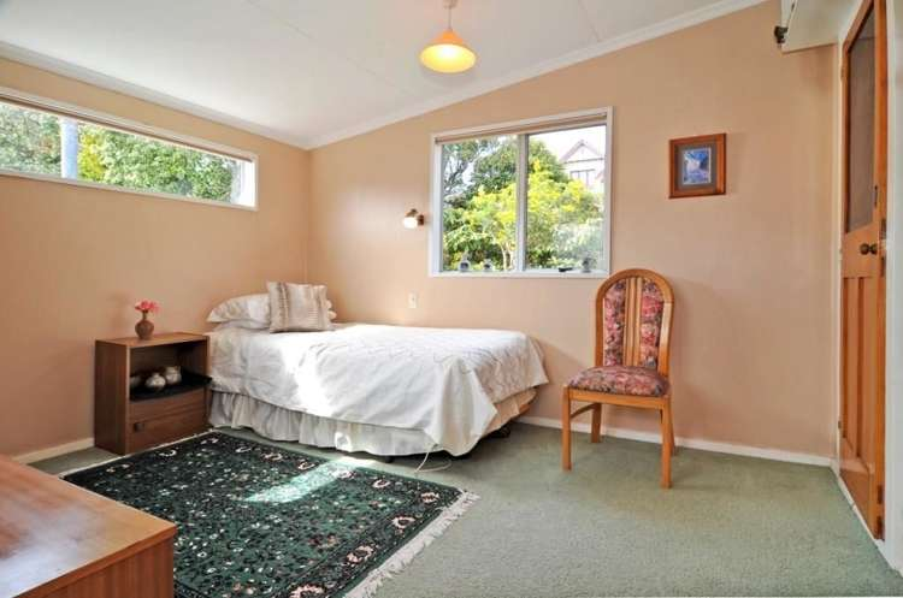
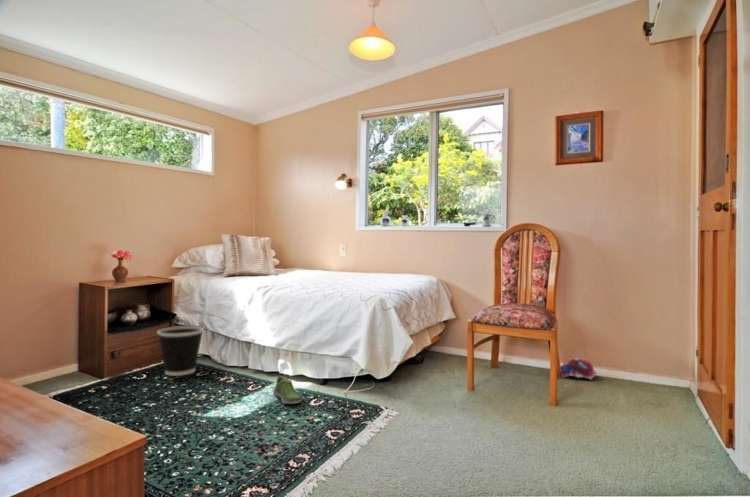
+ plush toy [558,358,598,380]
+ shoe [272,374,303,405]
+ wastebasket [156,325,205,377]
